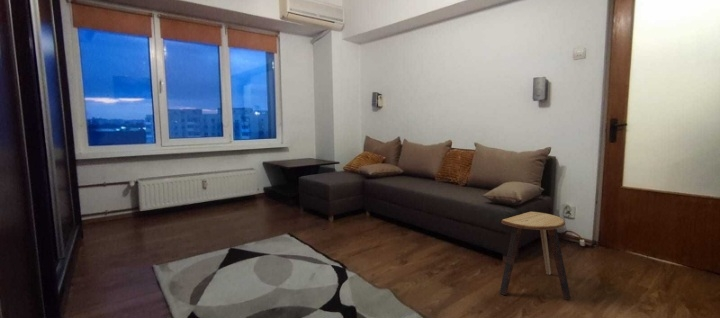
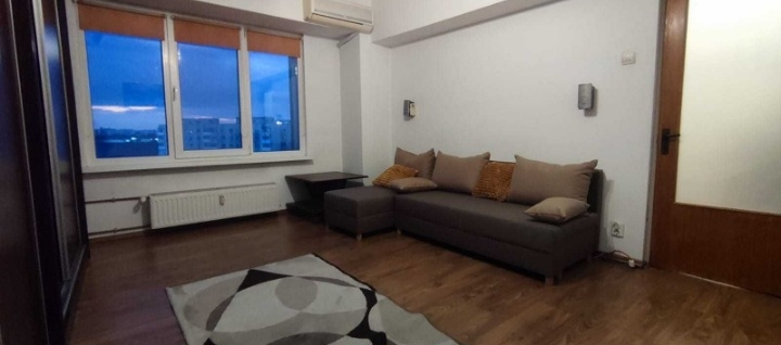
- stool [499,211,572,300]
